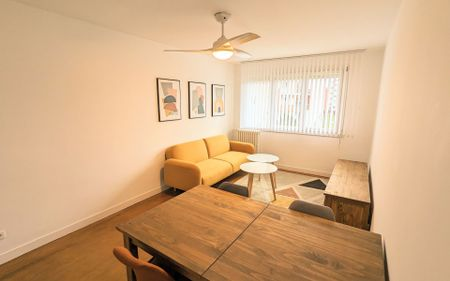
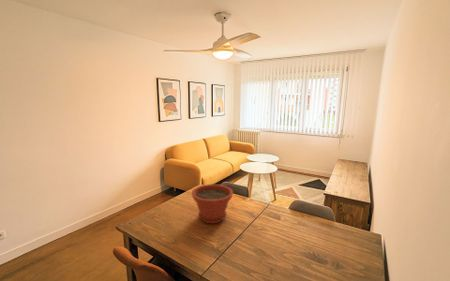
+ plant pot [190,183,234,224]
